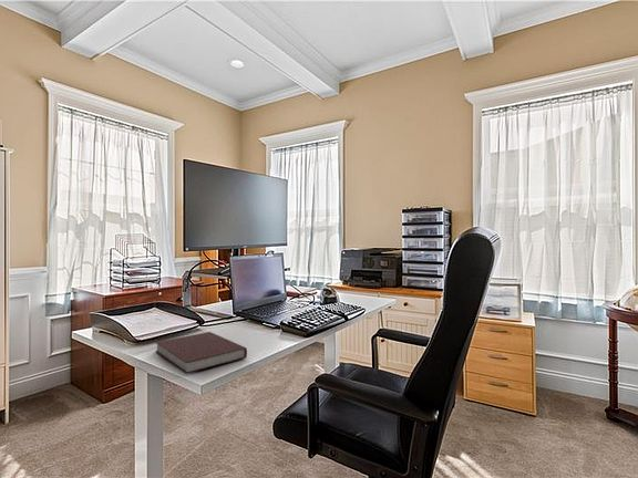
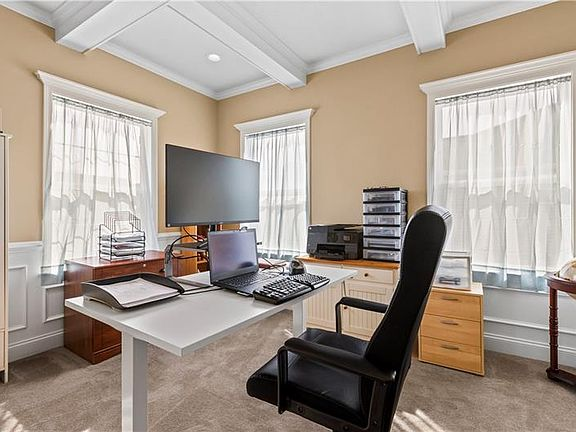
- notebook [154,331,248,374]
